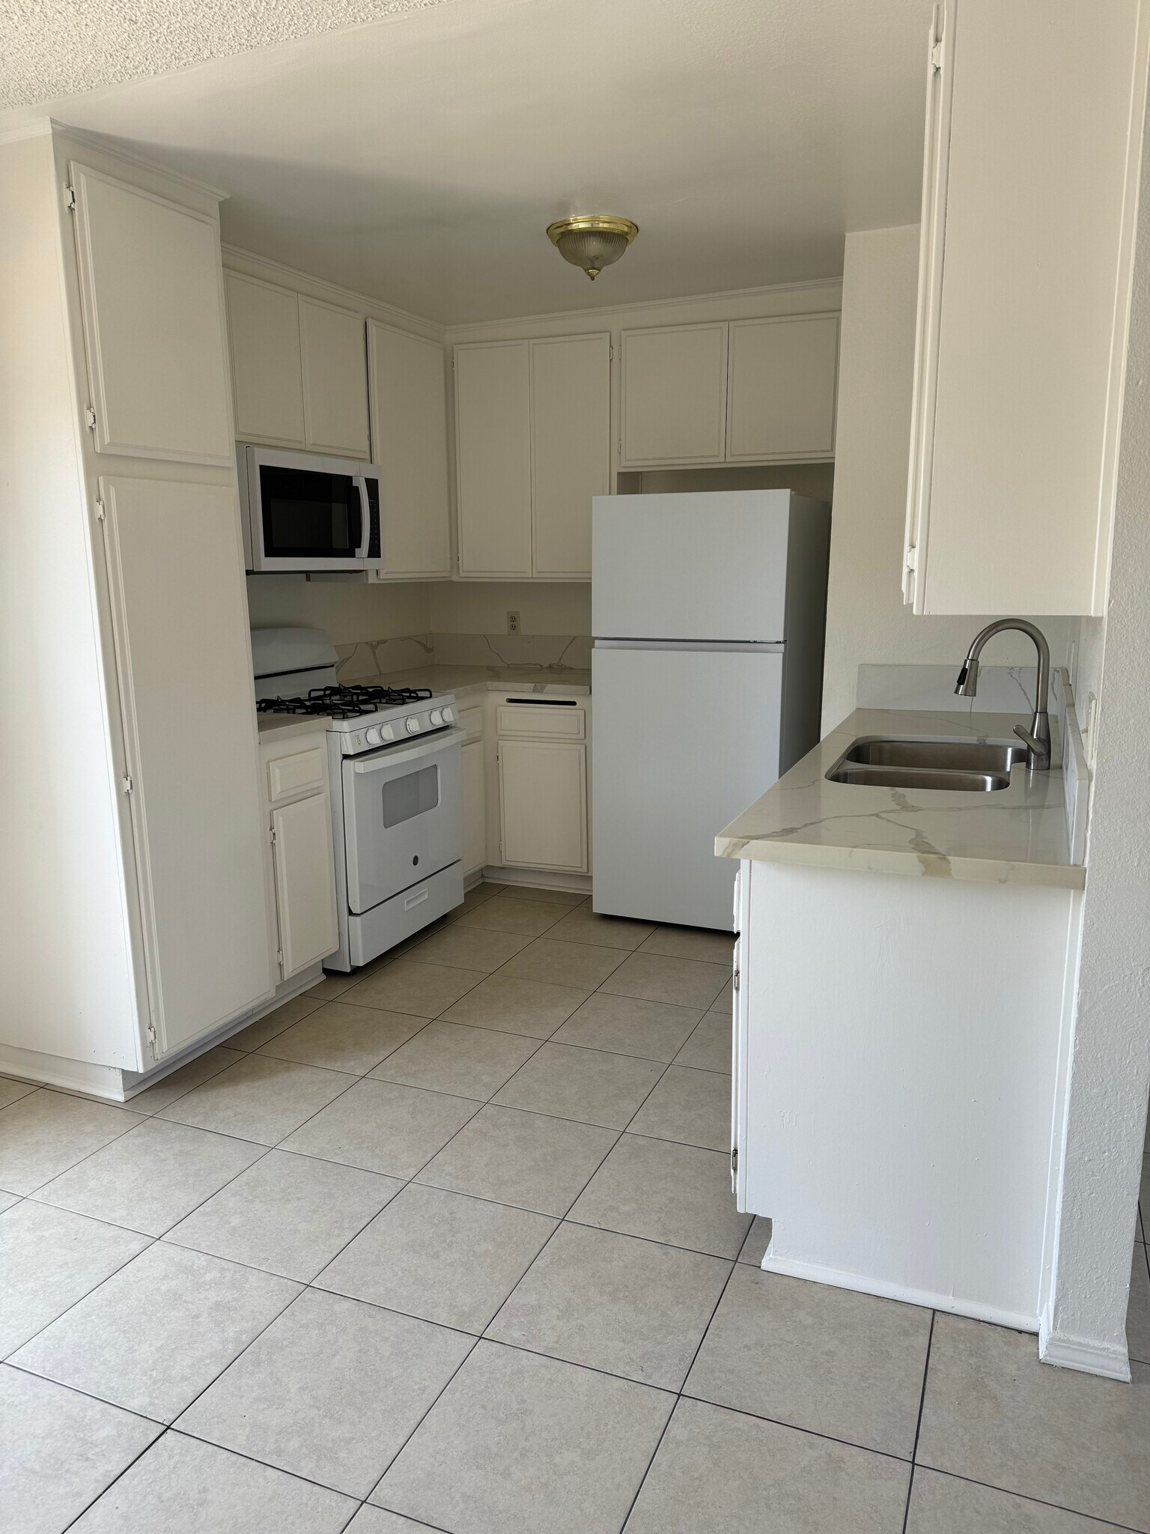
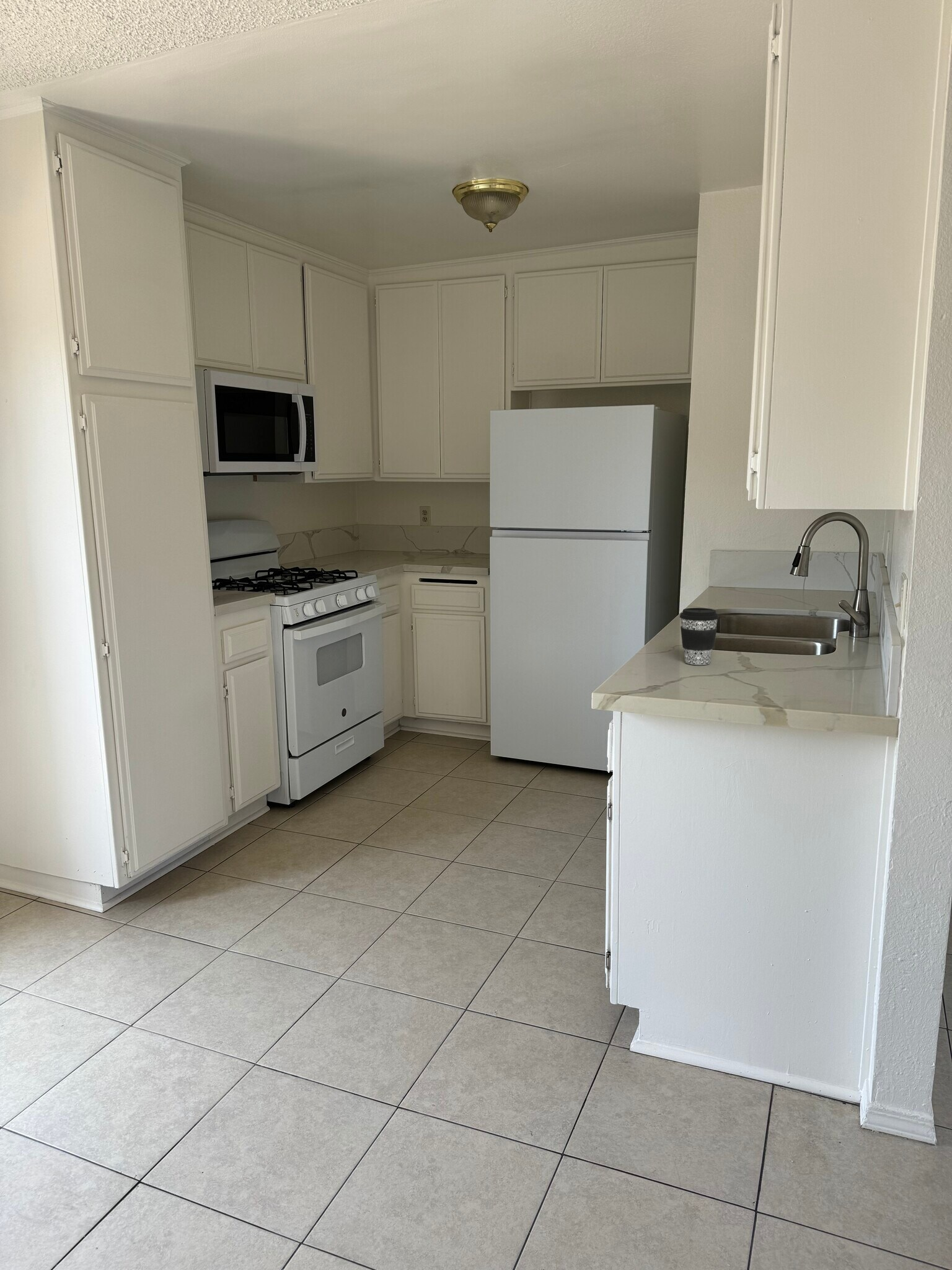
+ coffee cup [679,607,720,665]
